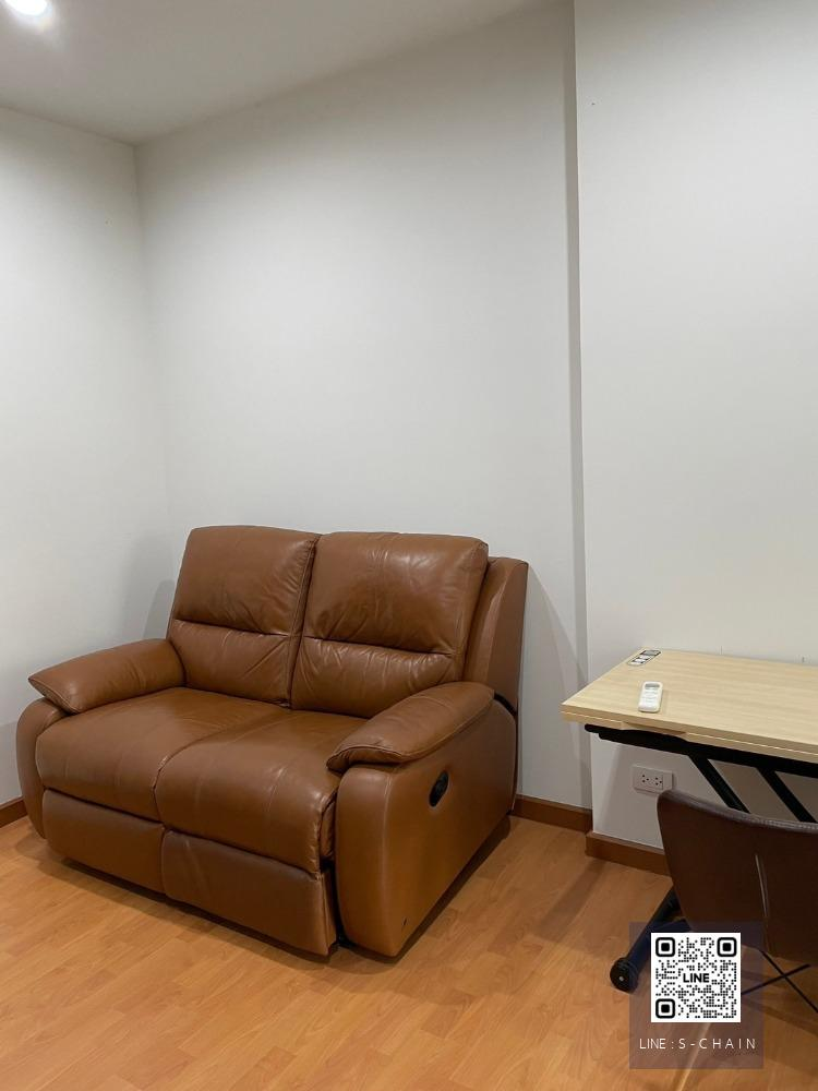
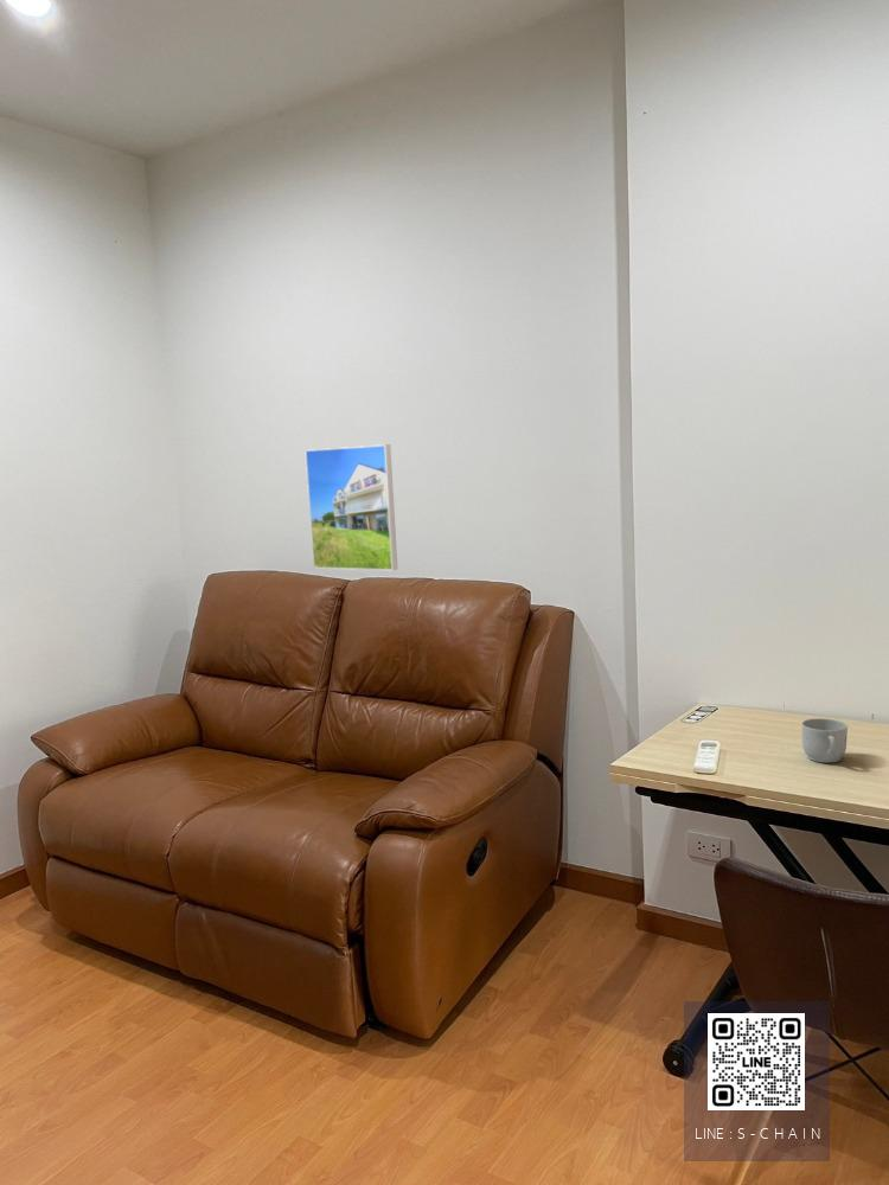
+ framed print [305,443,398,571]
+ mug [801,717,849,764]
